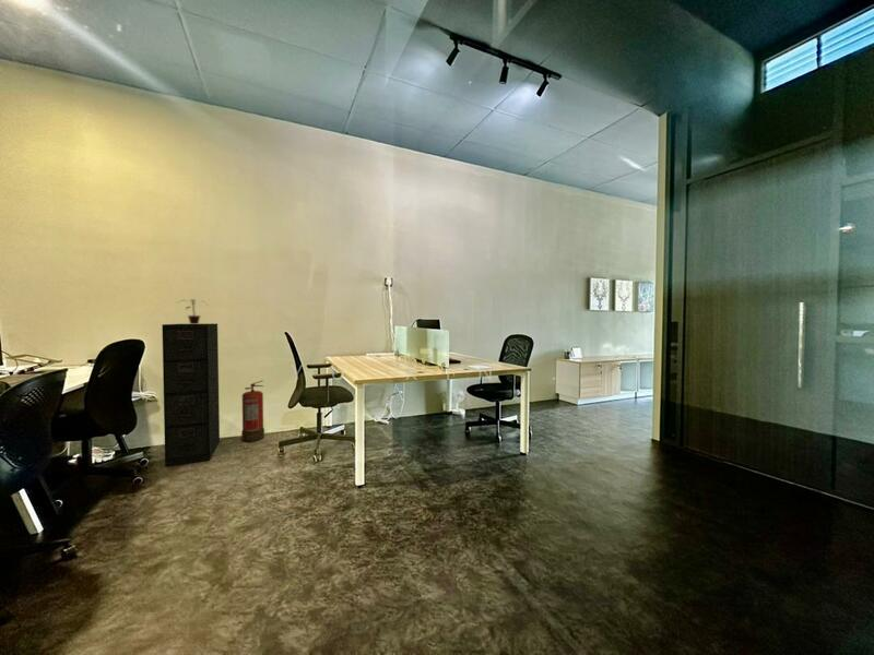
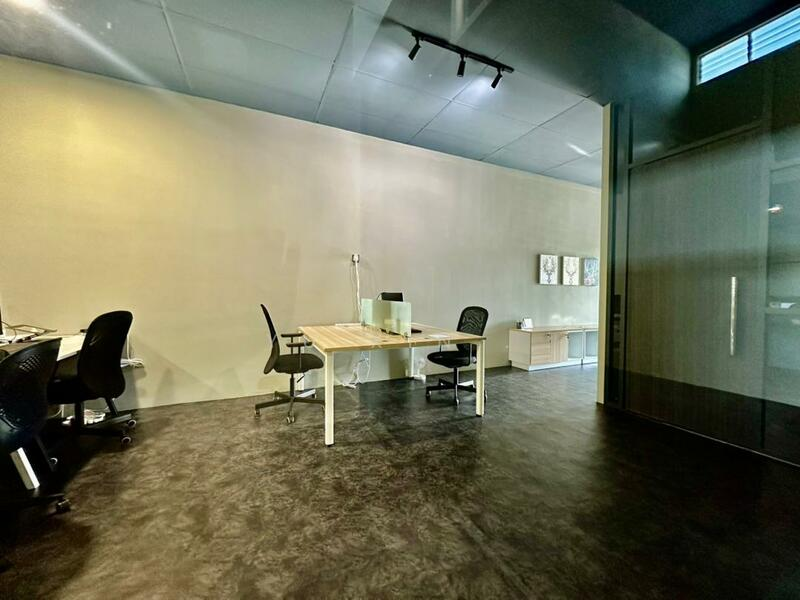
- potted plant [175,298,209,324]
- fire extinguisher [240,380,265,442]
- filing cabinet [161,322,221,467]
